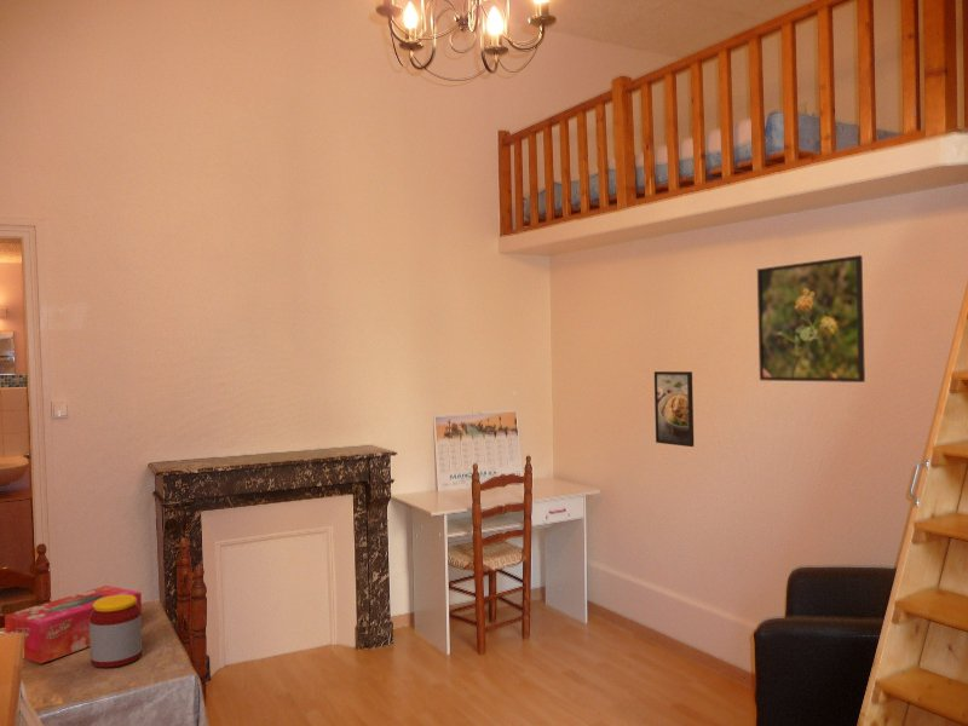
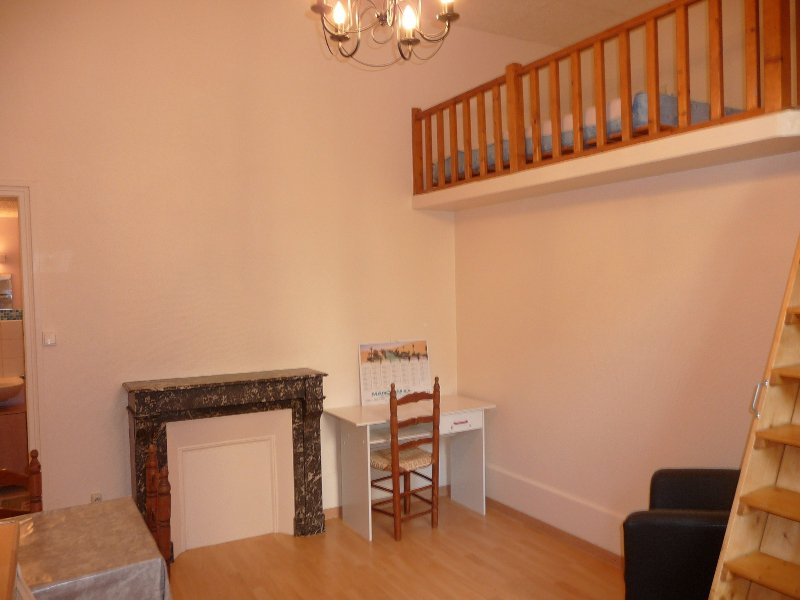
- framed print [756,254,866,384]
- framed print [653,370,695,448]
- jar [90,594,143,669]
- tissue box [4,584,143,666]
